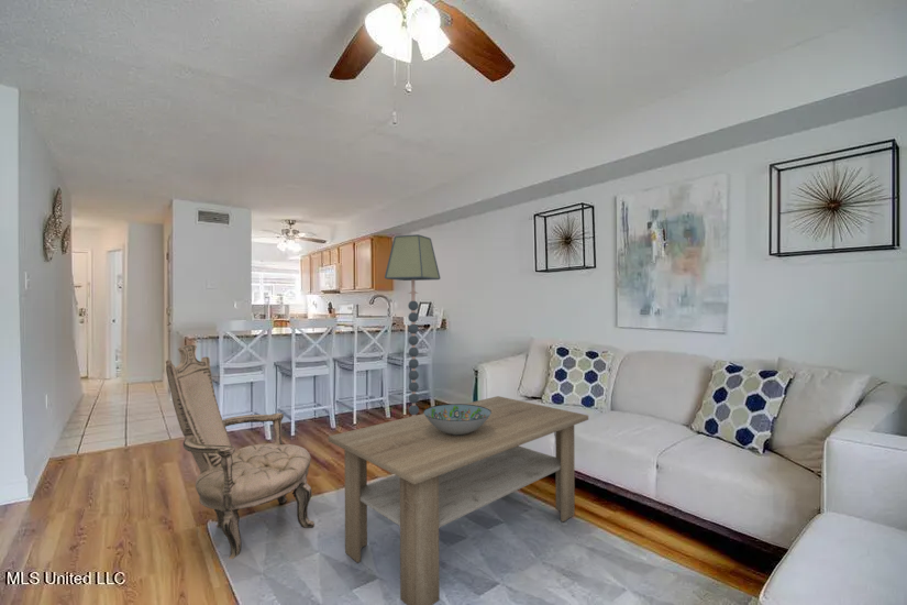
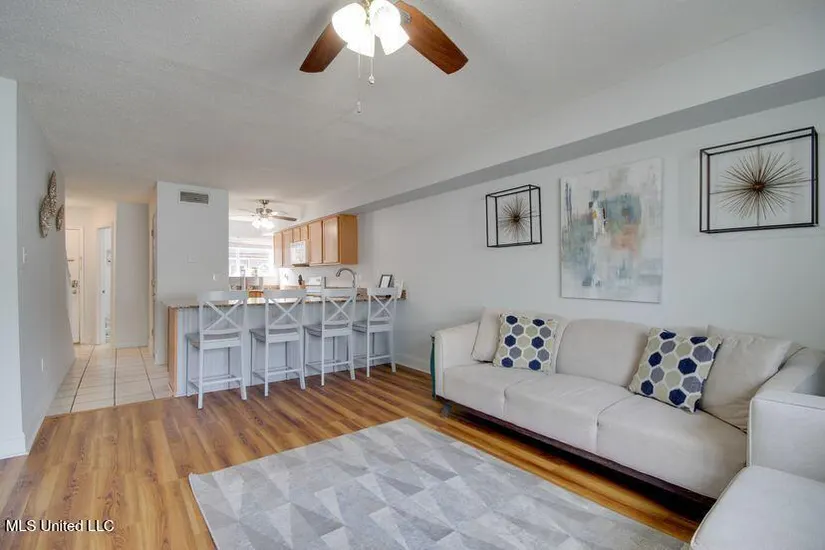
- decorative bowl [422,403,491,436]
- floor lamp [384,233,441,417]
- armchair [165,344,316,560]
- coffee table [328,395,589,605]
